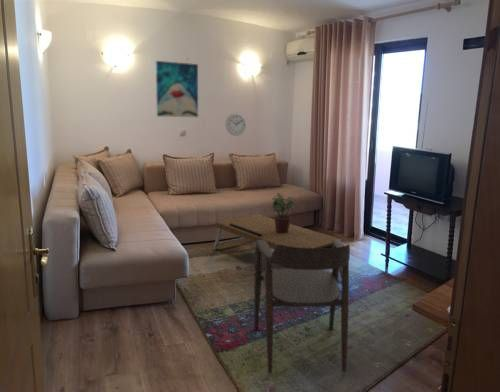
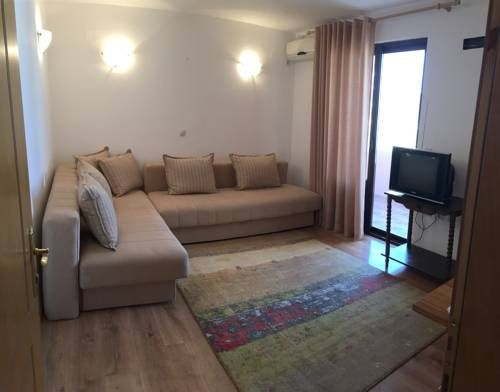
- armchair [253,240,351,374]
- coffee table [212,213,344,280]
- potted plant [270,192,296,233]
- wall art [155,60,199,118]
- wall clock [225,112,247,137]
